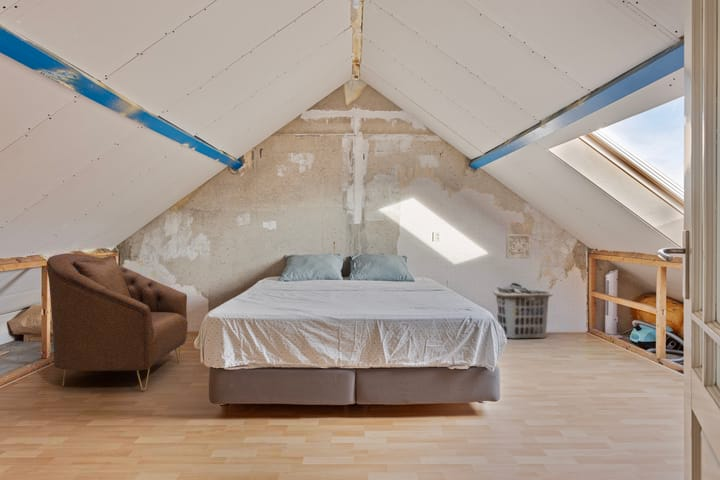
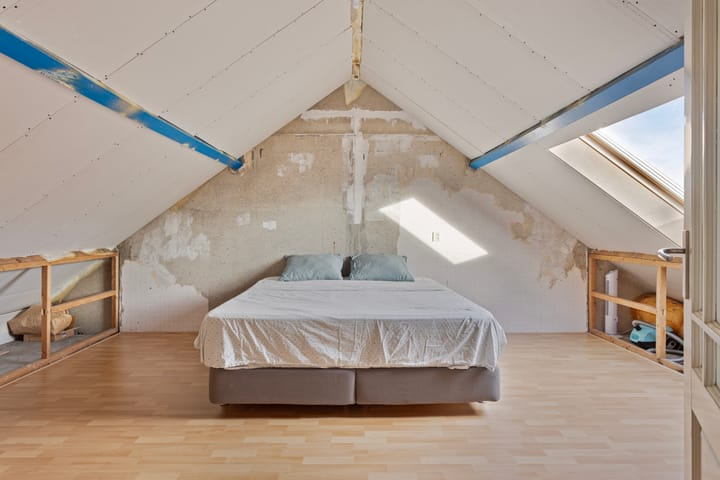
- clothes hamper [492,282,554,340]
- wall ornament [505,233,531,259]
- armchair [46,252,189,391]
